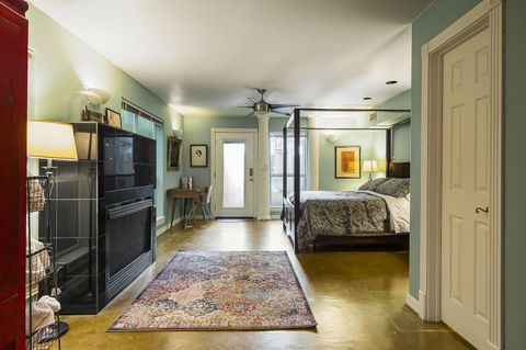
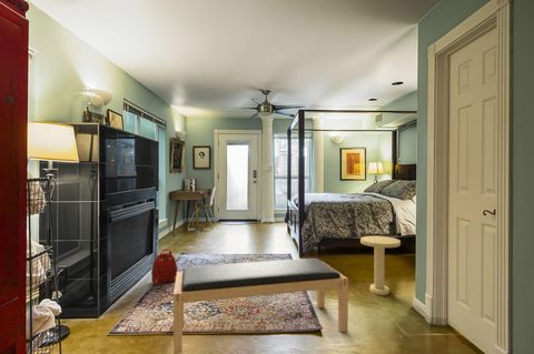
+ backpack [150,247,179,285]
+ side table [359,235,402,296]
+ bench [172,257,349,354]
